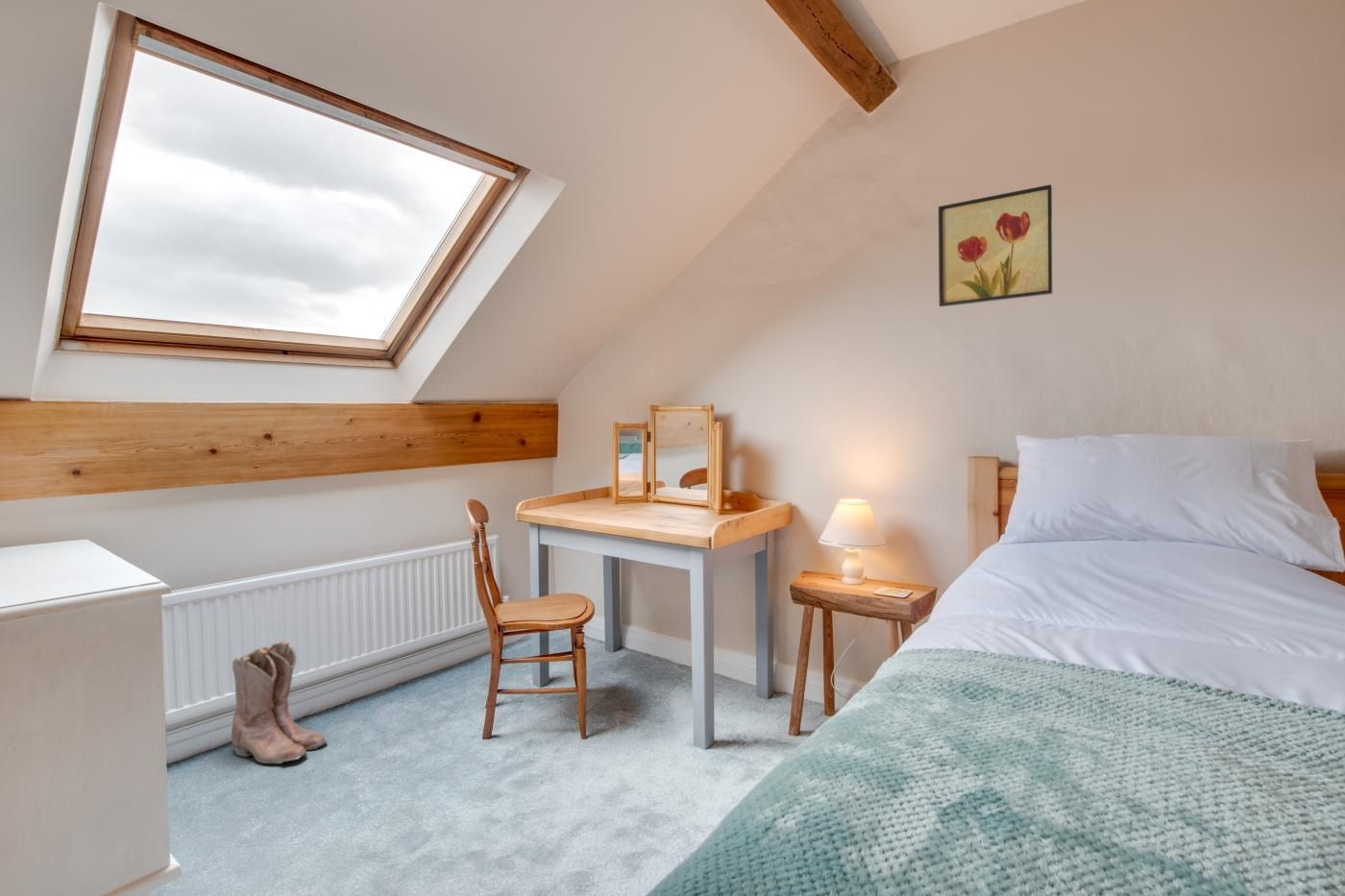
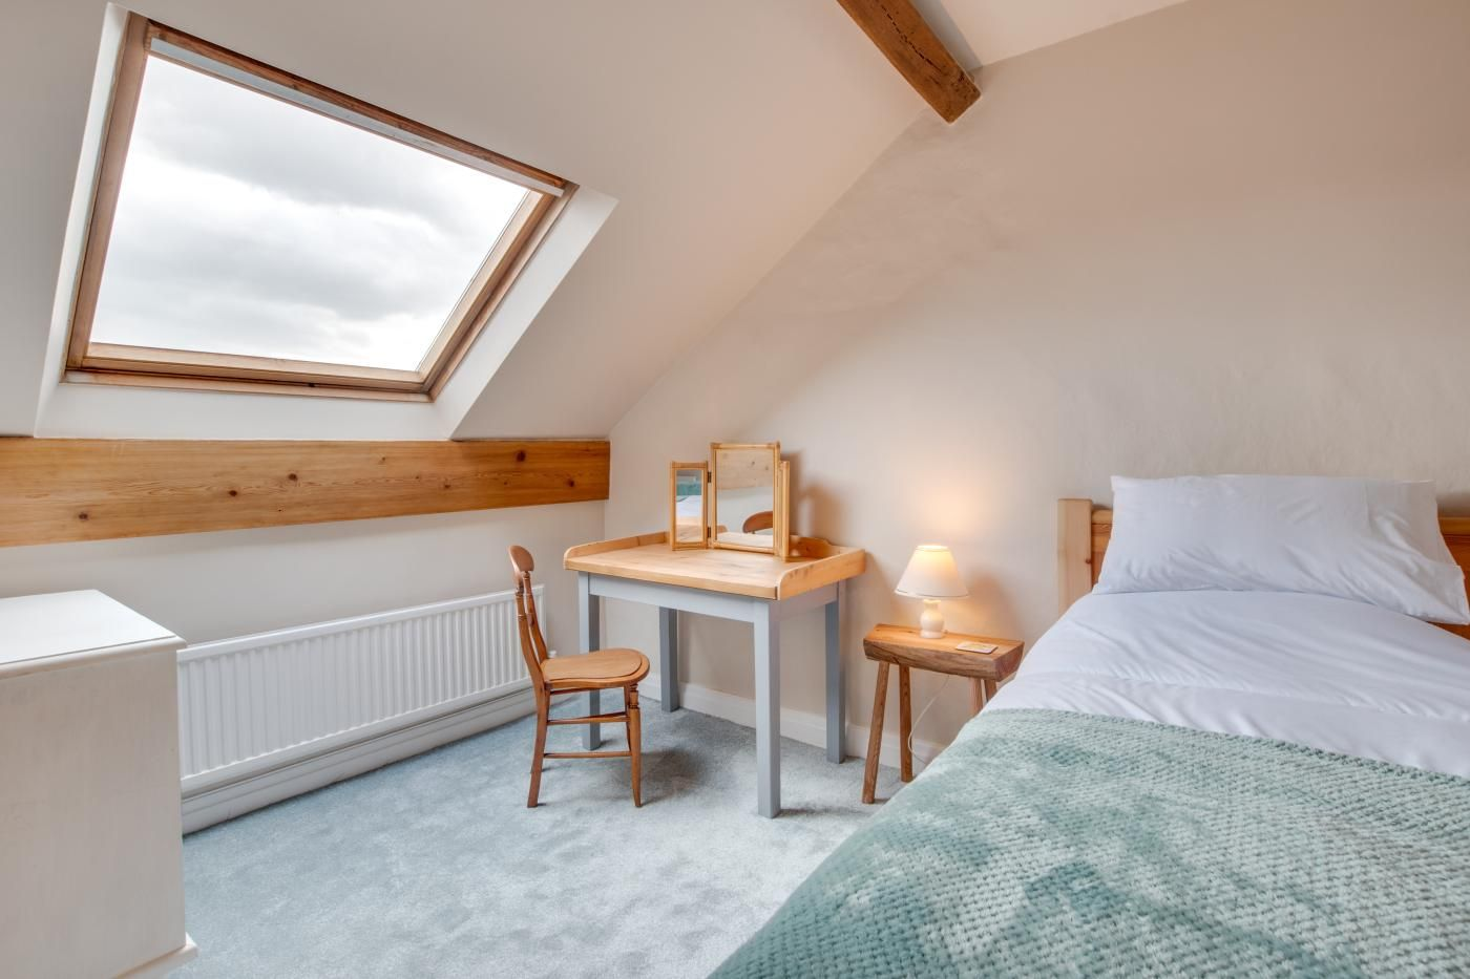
- boots [231,640,328,764]
- wall art [938,183,1053,308]
